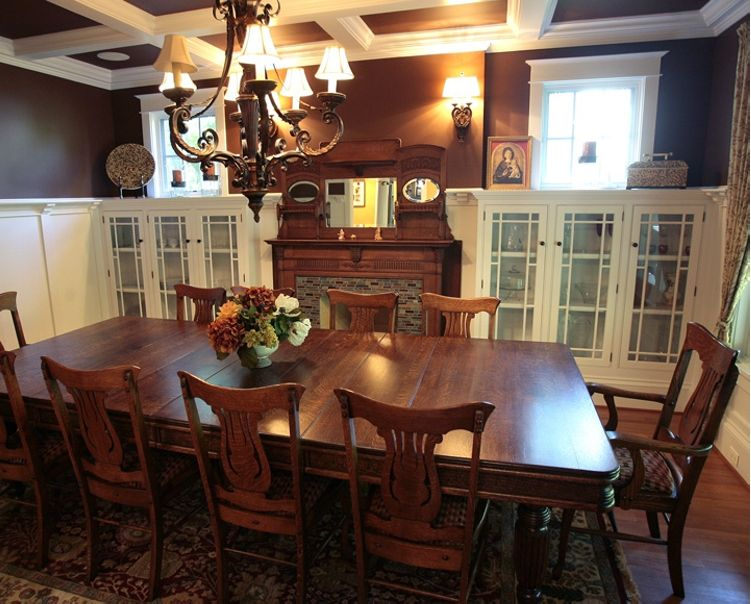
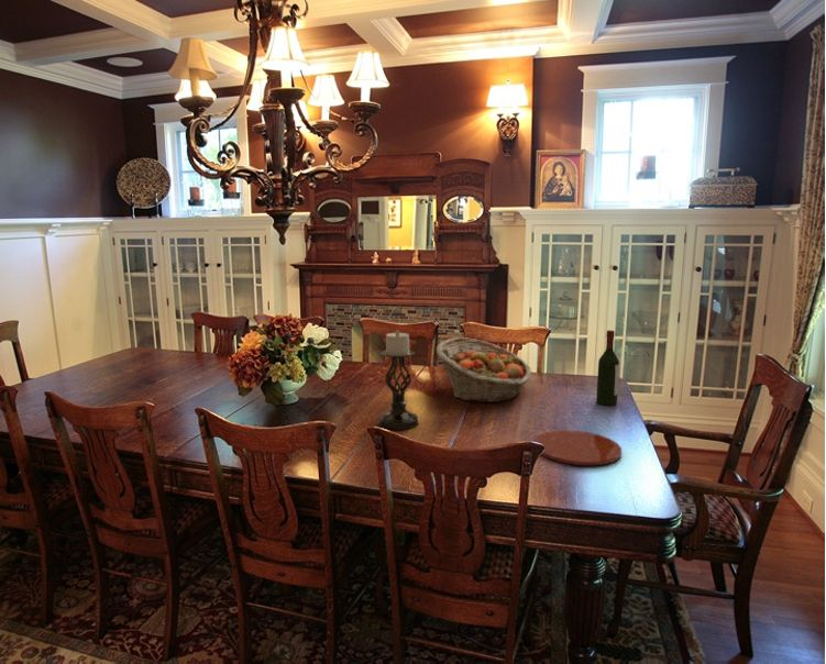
+ wine bottle [595,329,620,406]
+ plate [533,430,623,466]
+ candle holder [377,330,420,431]
+ fruit basket [436,336,532,403]
